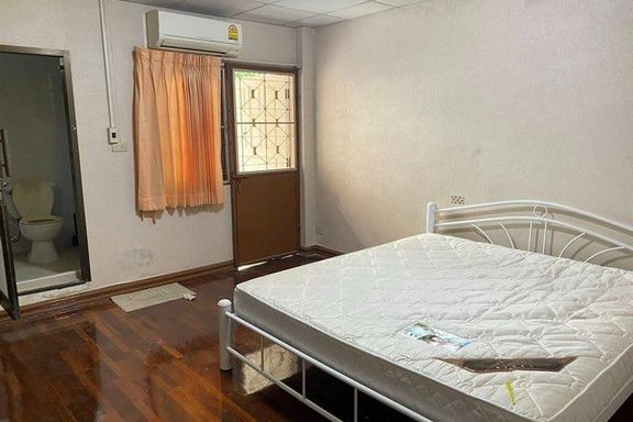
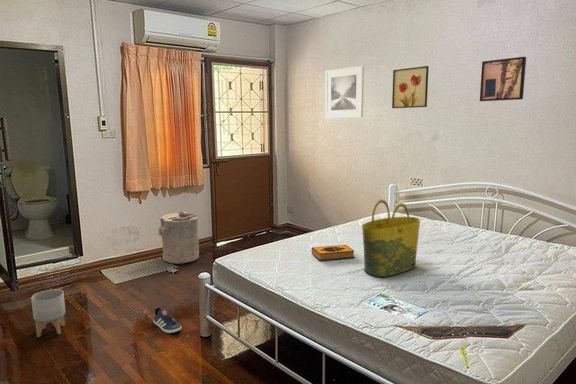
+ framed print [324,65,365,119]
+ wall art [479,56,527,102]
+ planter [30,289,66,338]
+ hardback book [311,244,355,262]
+ tote bag [361,198,421,278]
+ laundry hamper [157,210,200,265]
+ wall art [391,65,430,109]
+ sneaker [152,306,182,334]
